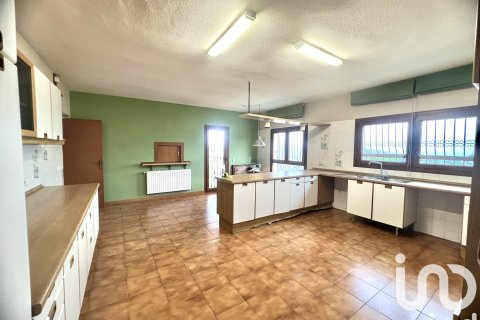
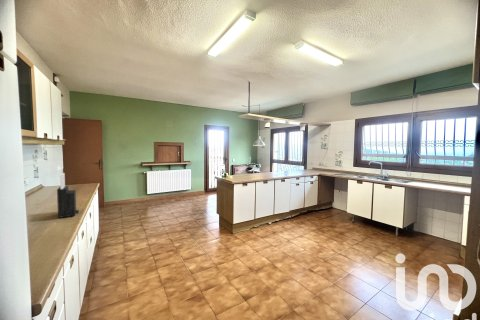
+ knife block [56,172,80,219]
